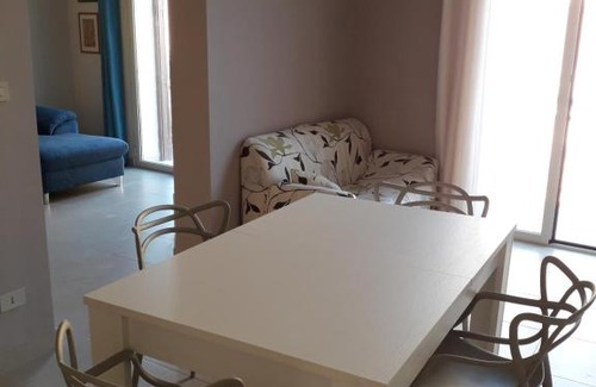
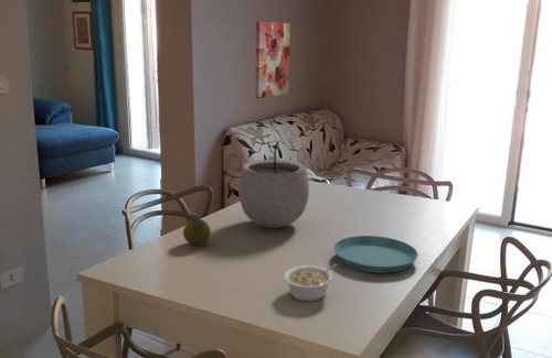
+ legume [283,262,339,302]
+ wall art [254,21,291,99]
+ saucer [333,235,420,274]
+ plant pot [237,139,310,229]
+ fruit [182,218,212,247]
